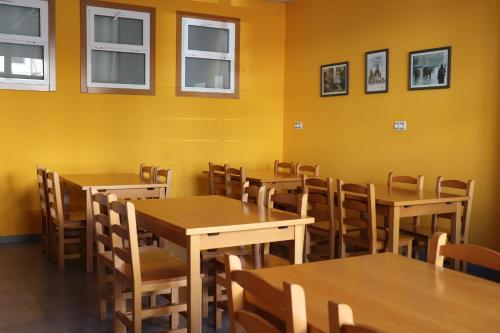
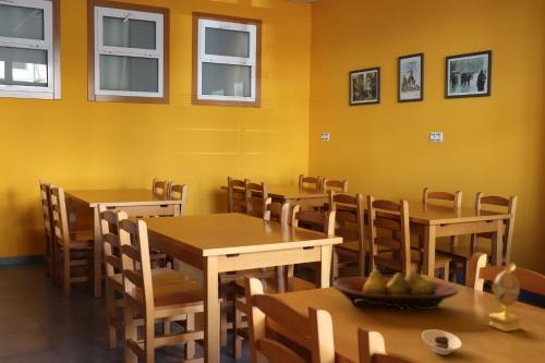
+ decorative egg [487,262,523,332]
+ fruit bowl [332,268,460,311]
+ saucer [421,328,462,355]
